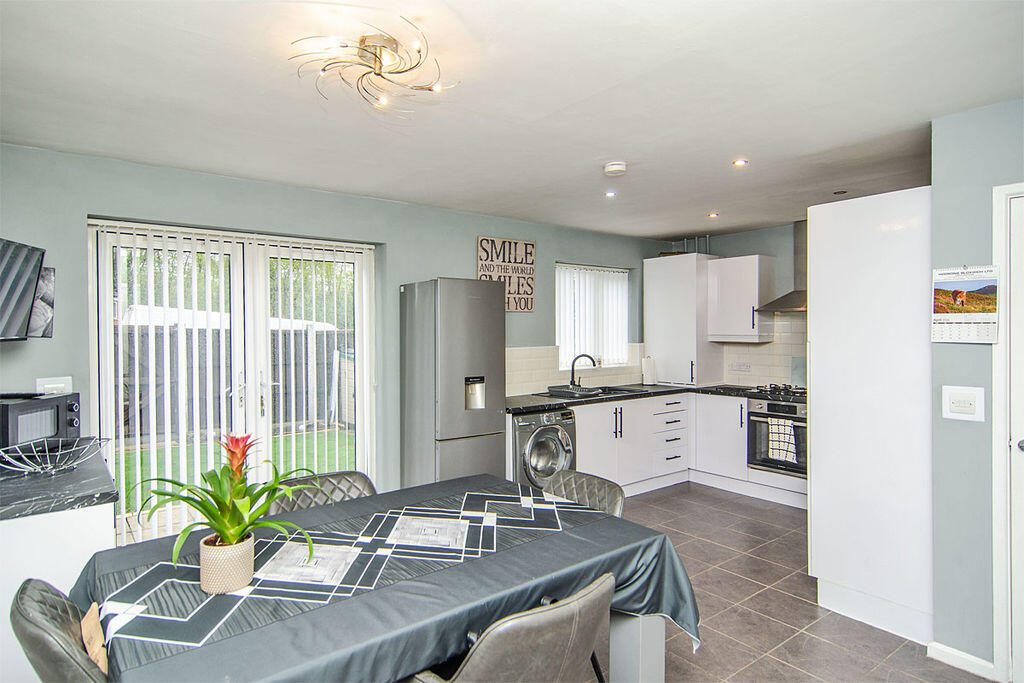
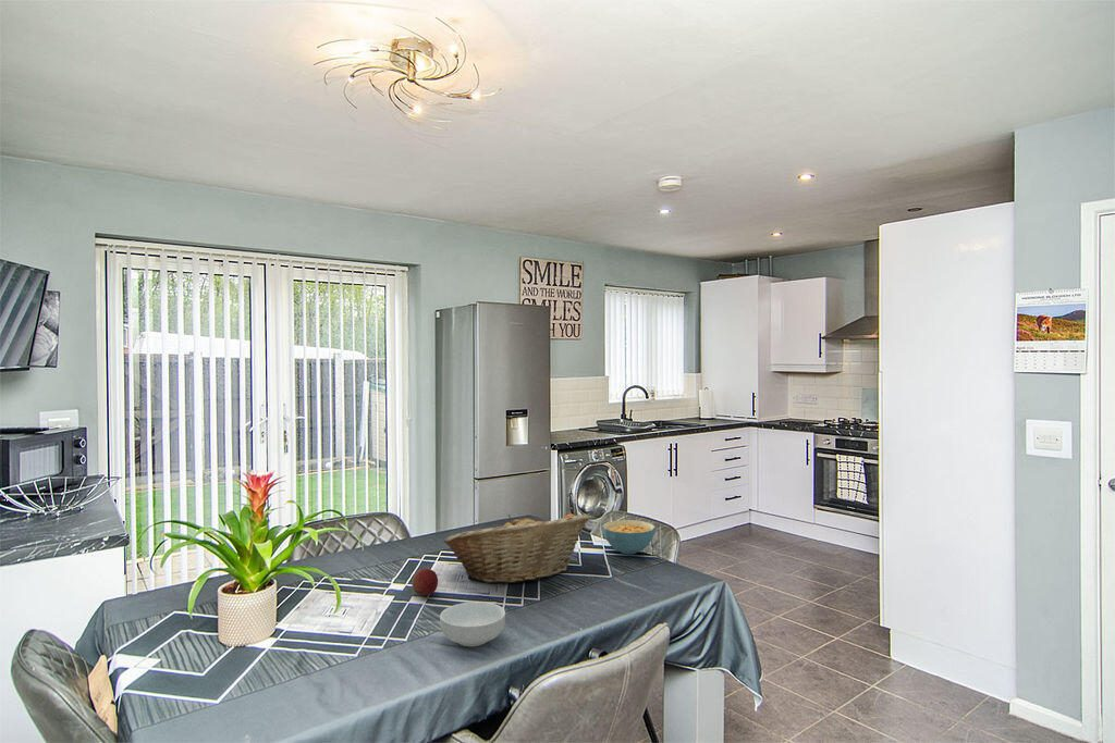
+ apple [411,568,439,597]
+ cereal bowl [439,600,506,647]
+ cereal bowl [601,519,657,556]
+ fruit basket [443,513,590,584]
